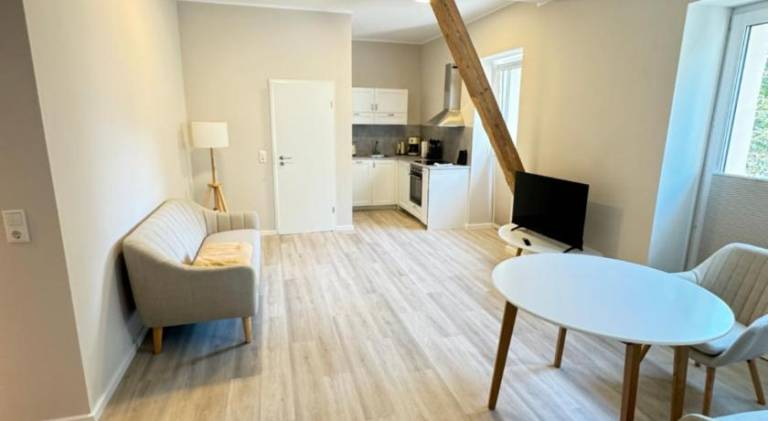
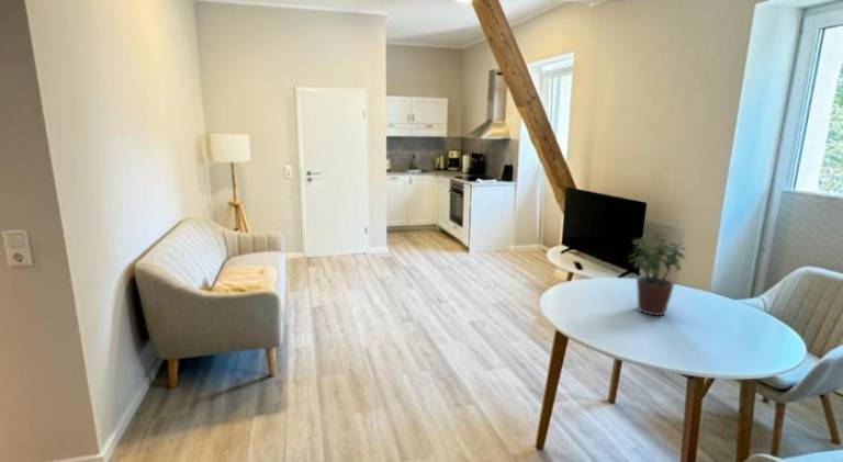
+ potted plant [628,232,687,317]
